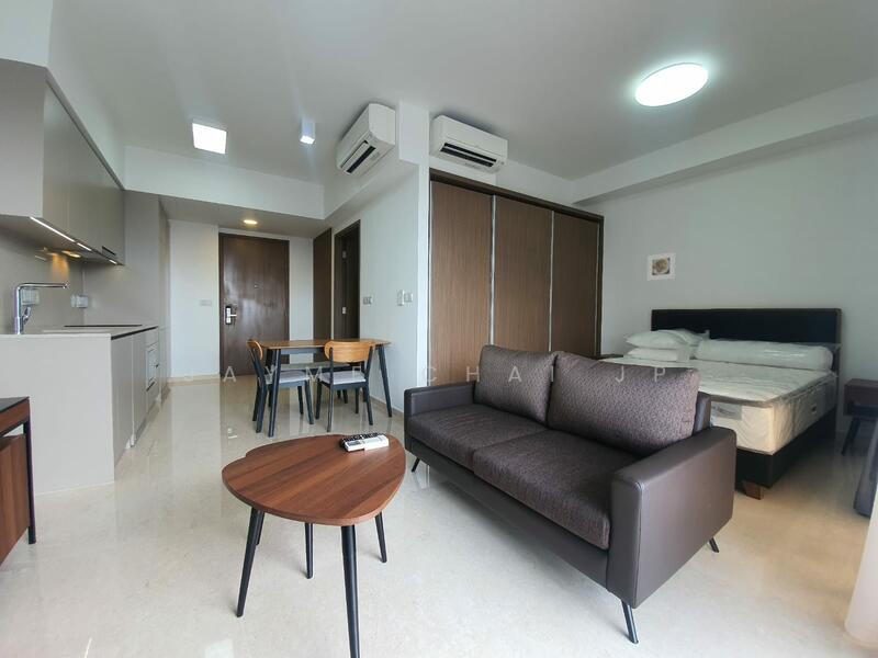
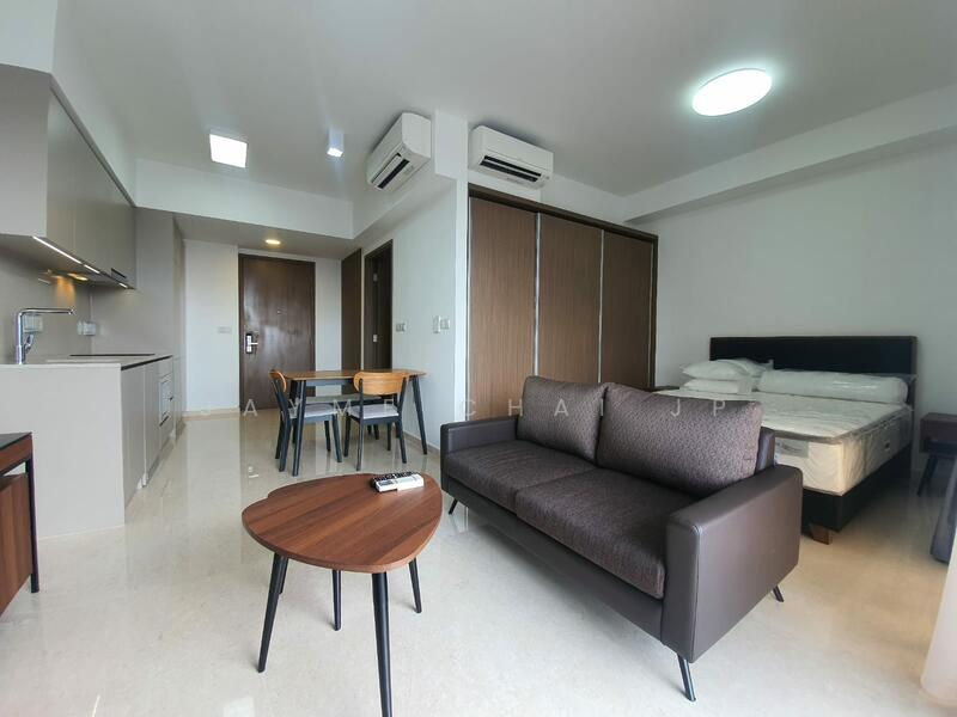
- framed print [646,251,677,282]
